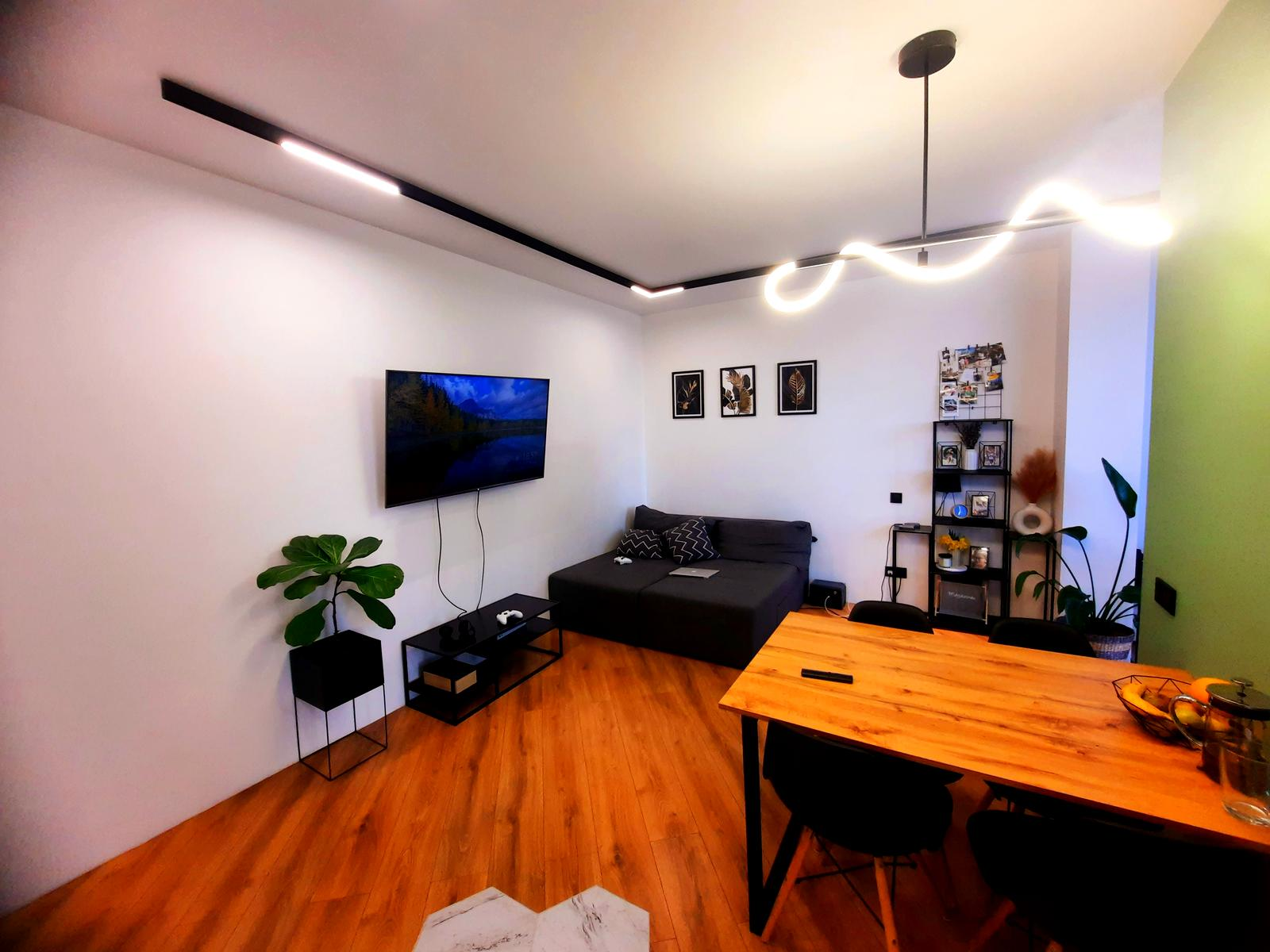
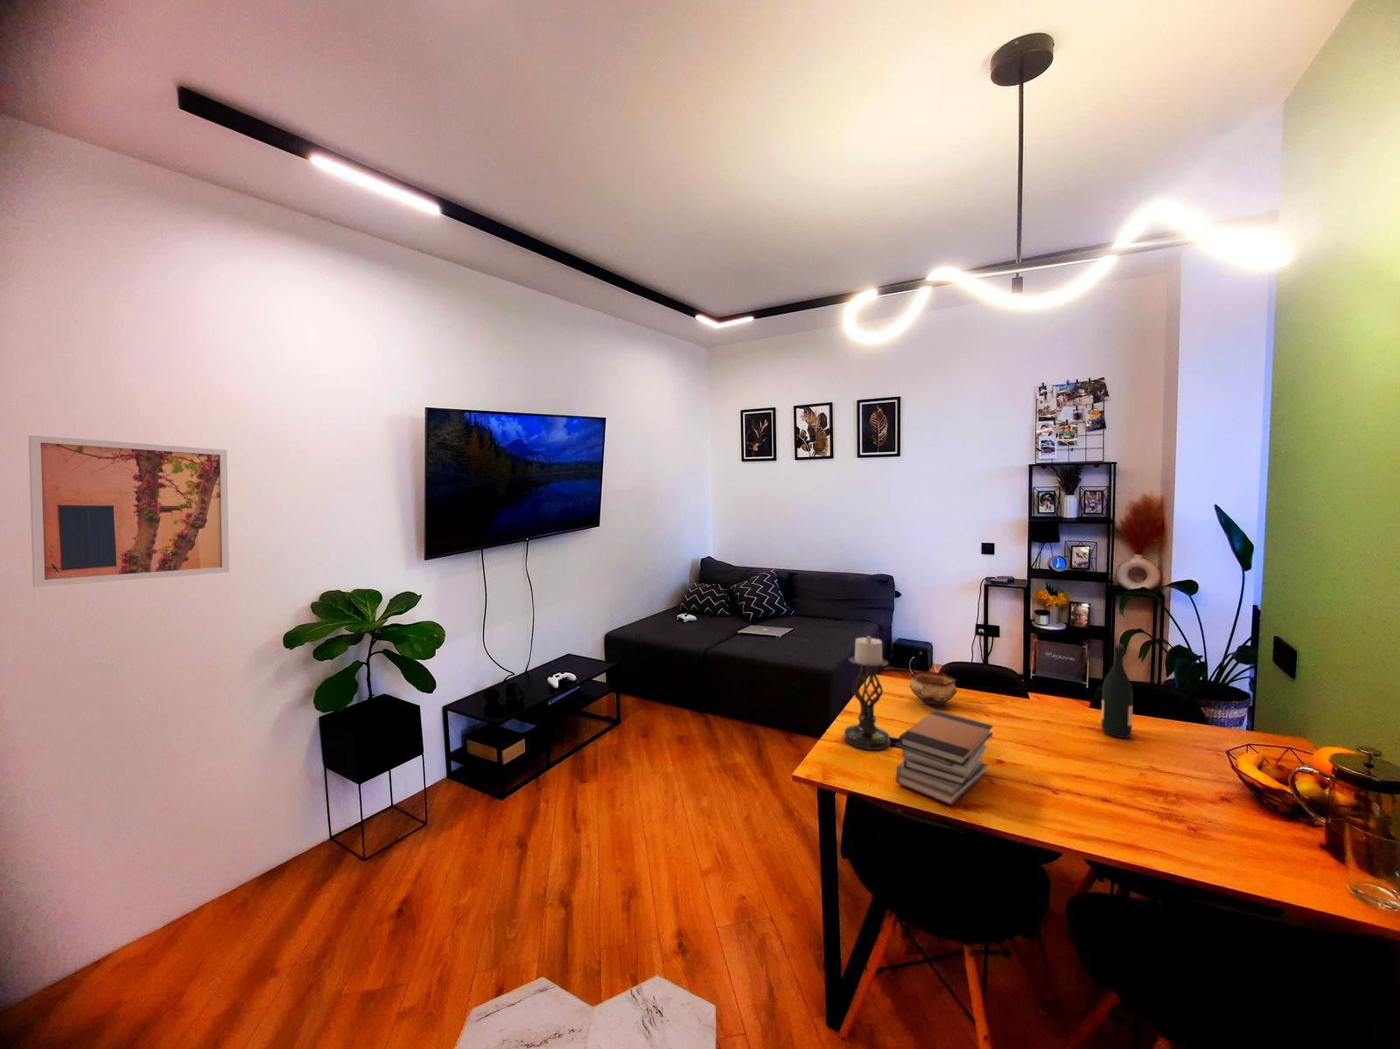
+ wine bottle [1101,642,1134,738]
+ wall art [28,434,230,587]
+ bowl [908,670,957,706]
+ candle holder [842,636,892,750]
+ book stack [895,709,994,805]
